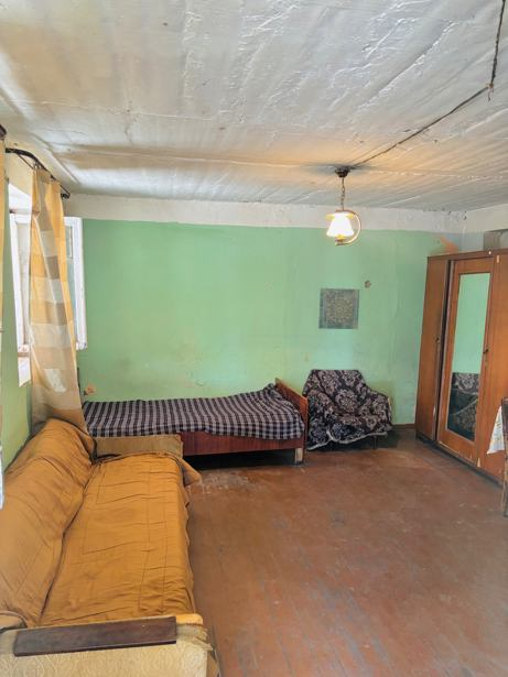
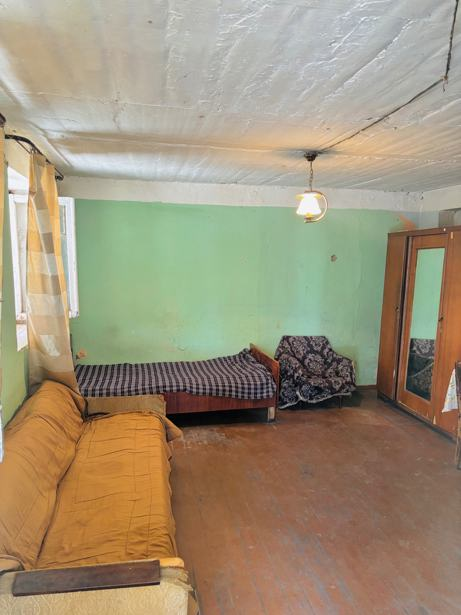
- wall art [317,287,360,330]
